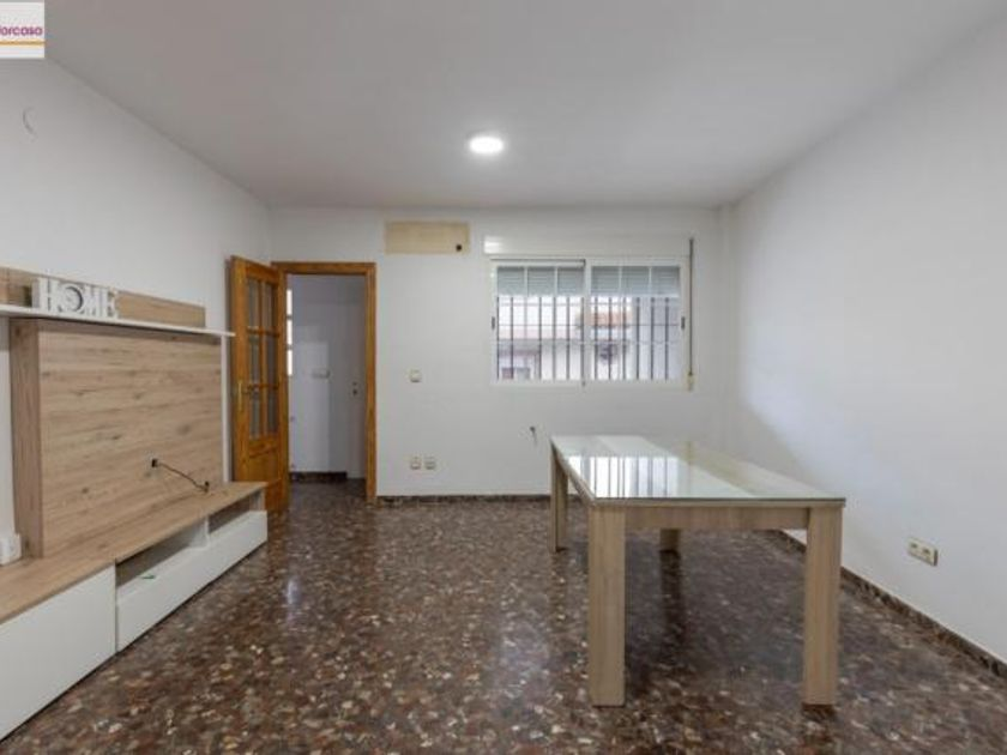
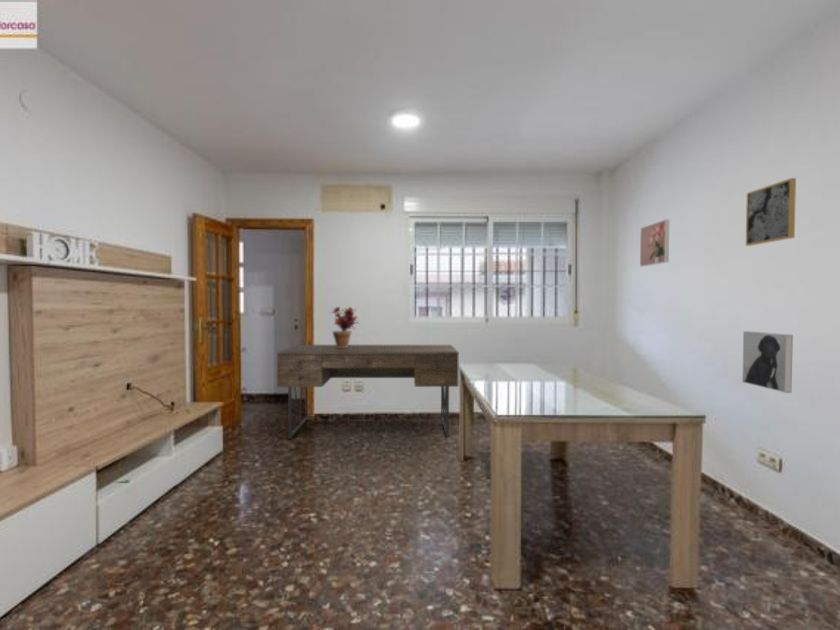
+ wall art [745,177,797,247]
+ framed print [639,219,670,267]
+ potted plant [328,306,360,348]
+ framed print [741,330,794,394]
+ desk [276,344,460,440]
